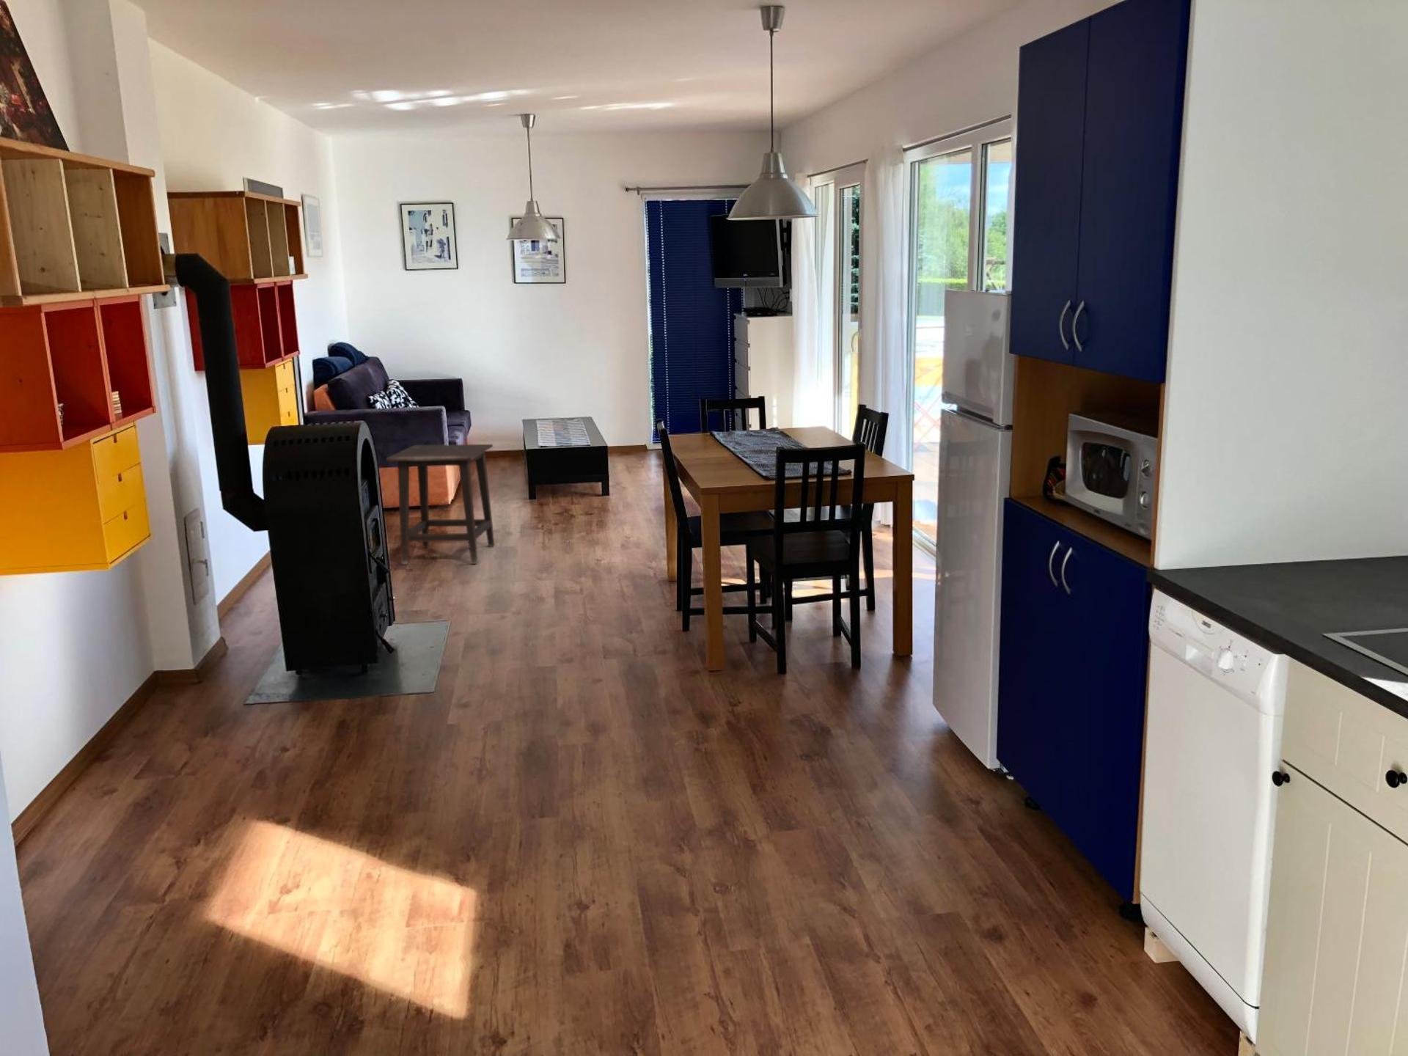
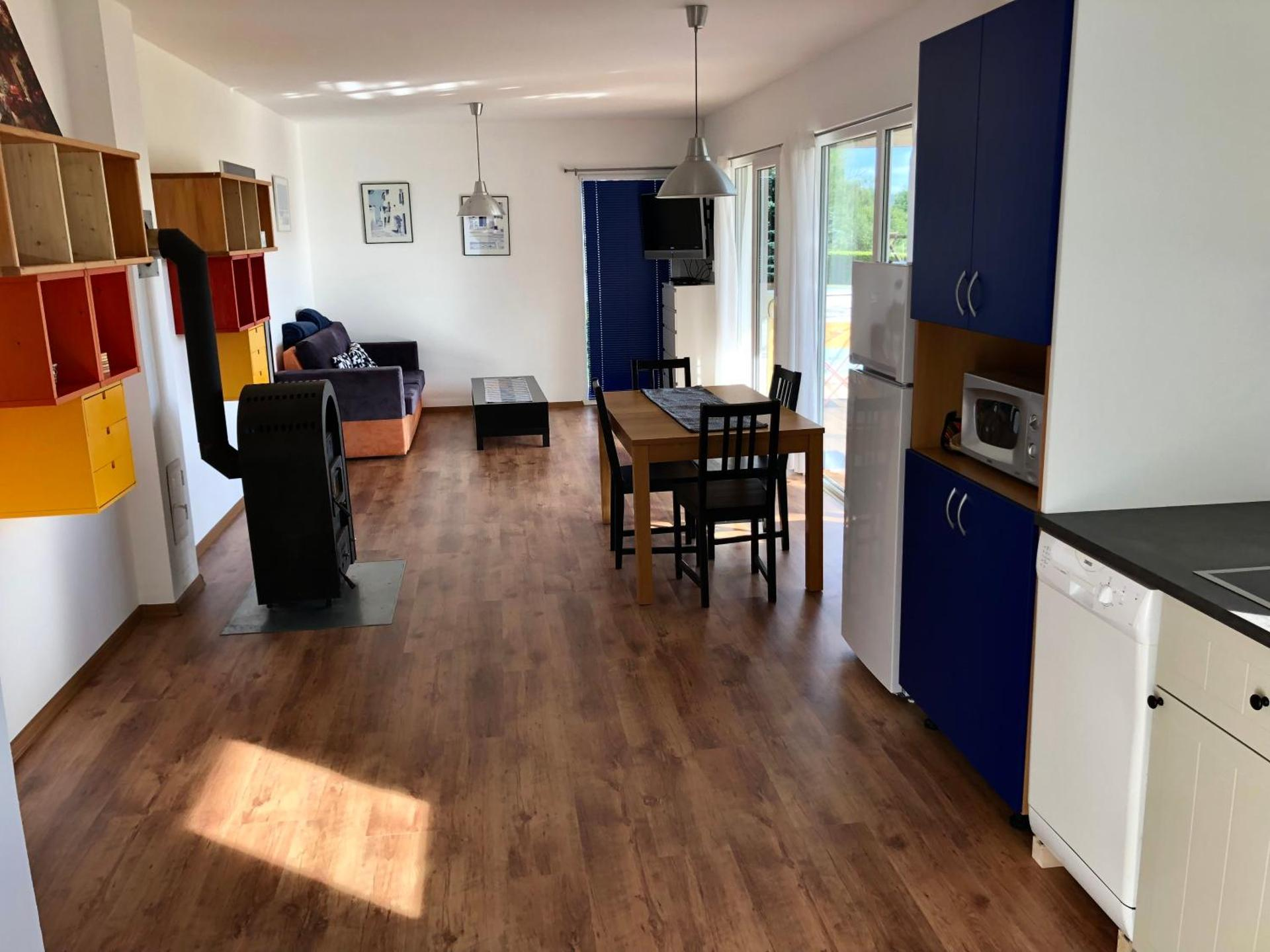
- side table [386,444,496,565]
